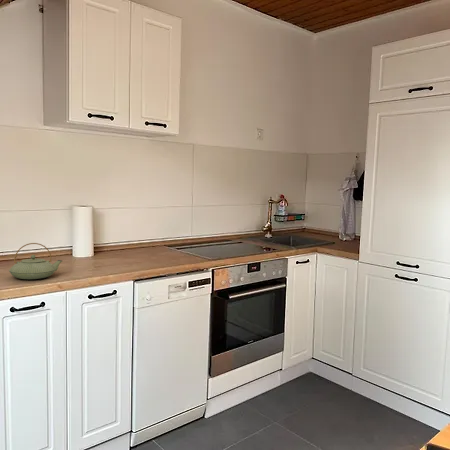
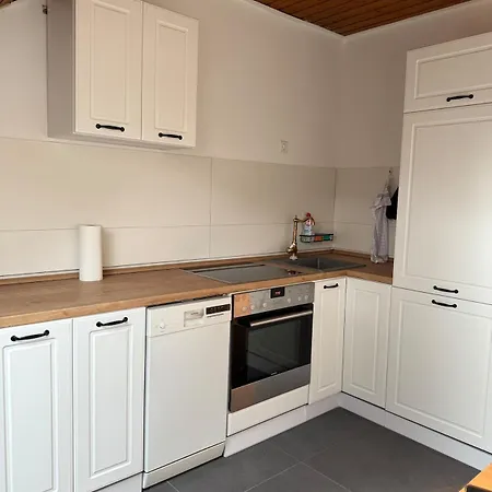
- teapot [8,242,63,280]
